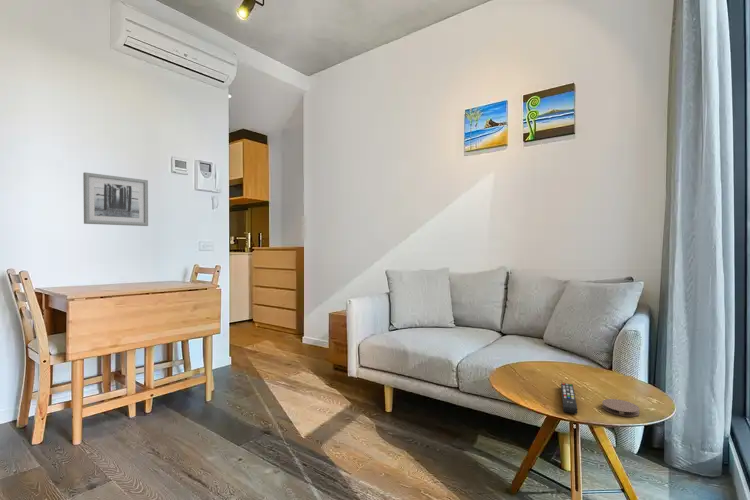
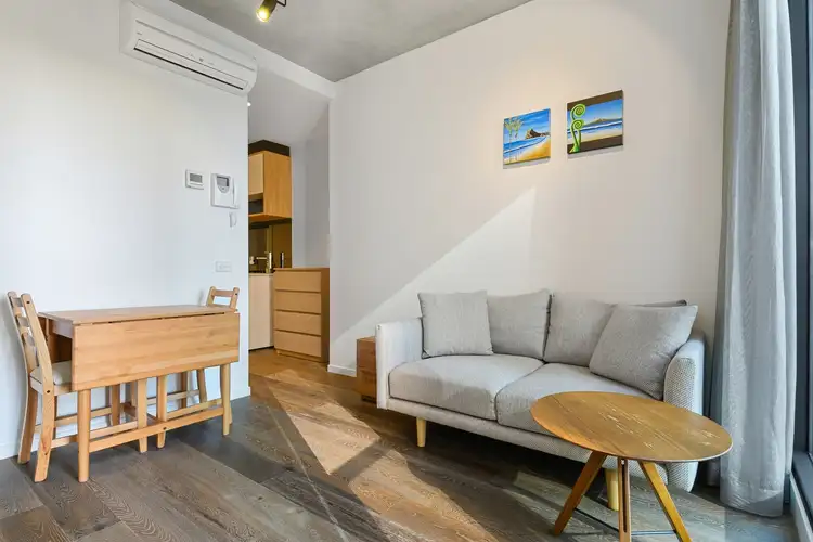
- wall art [82,171,149,227]
- coaster [601,398,641,418]
- remote control [560,382,578,415]
